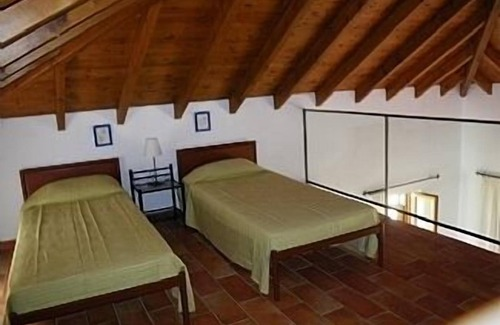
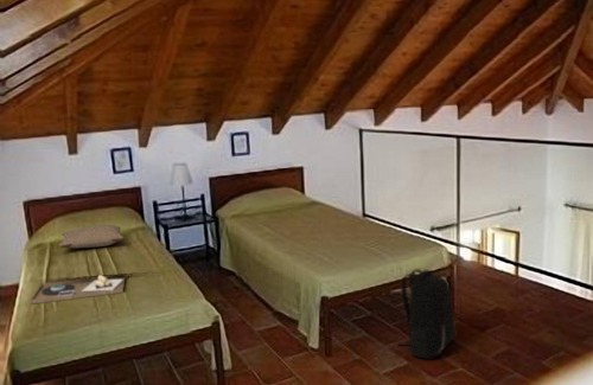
+ pillow [58,224,125,249]
+ platter [30,272,127,306]
+ backpack [396,268,457,360]
